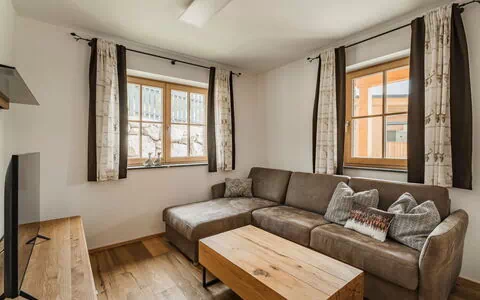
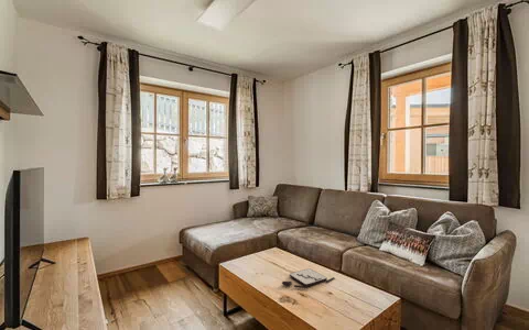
+ board game [281,267,336,290]
